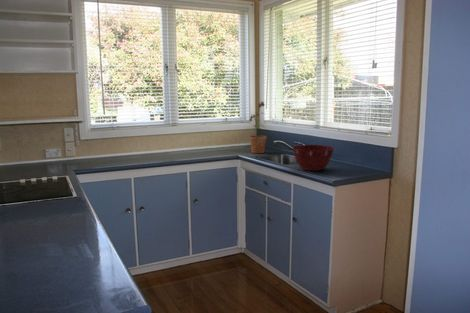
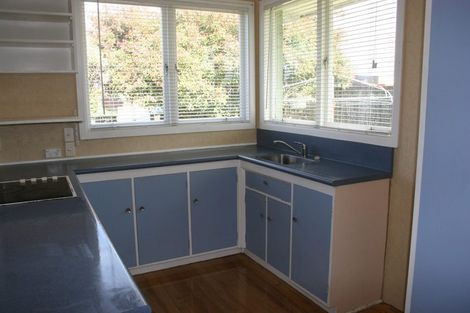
- potted plant [248,101,268,154]
- mixing bowl [291,144,335,172]
